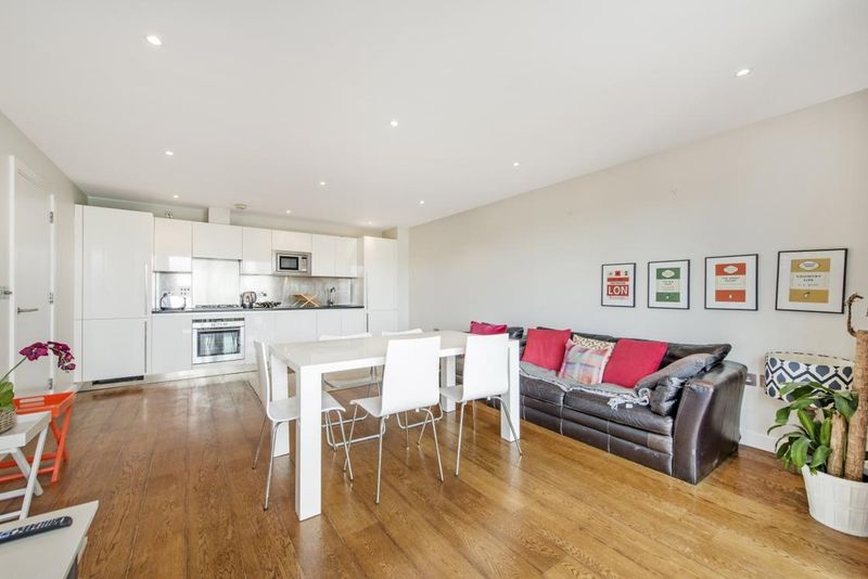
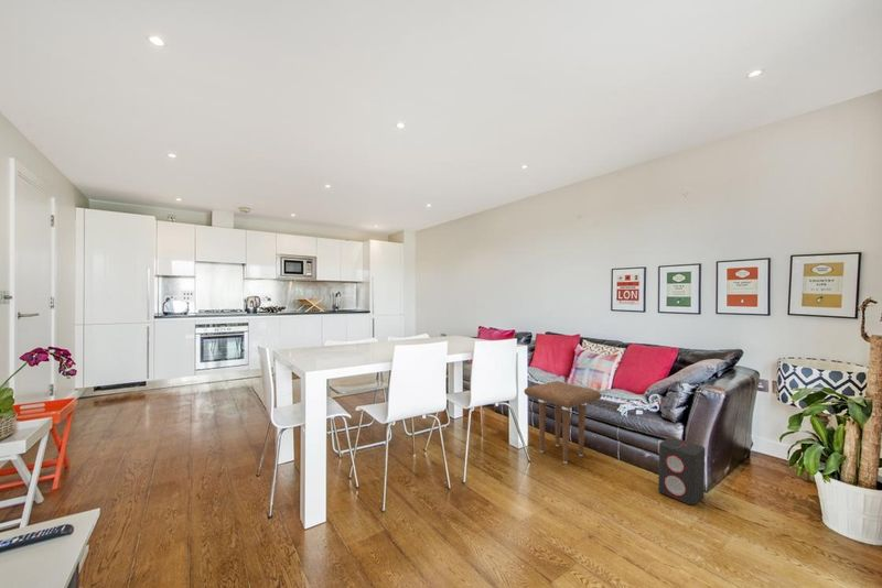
+ speaker [657,436,706,507]
+ side table [523,380,602,465]
